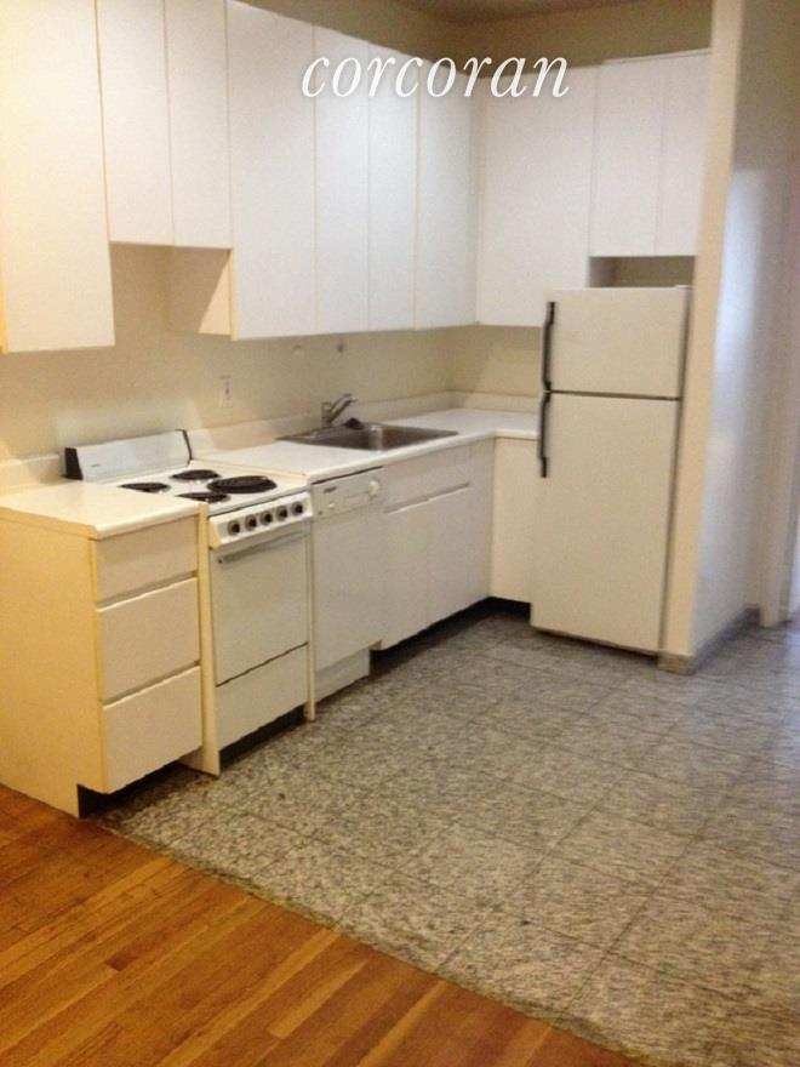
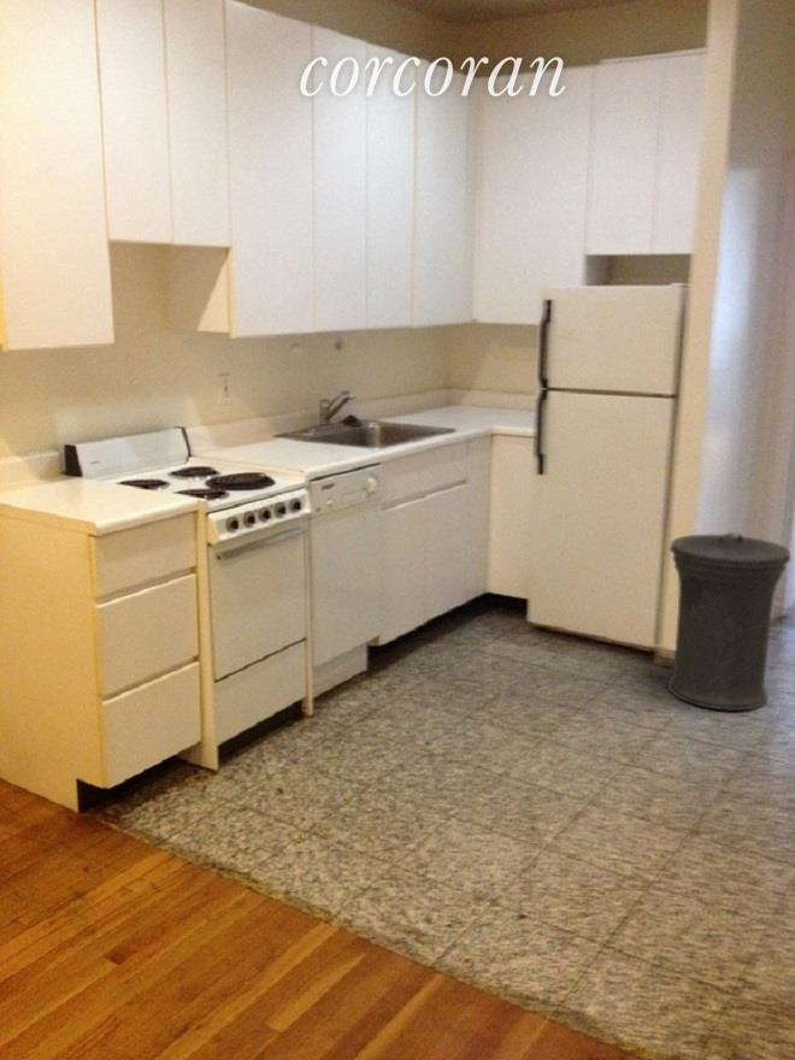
+ trash can [667,532,793,712]
